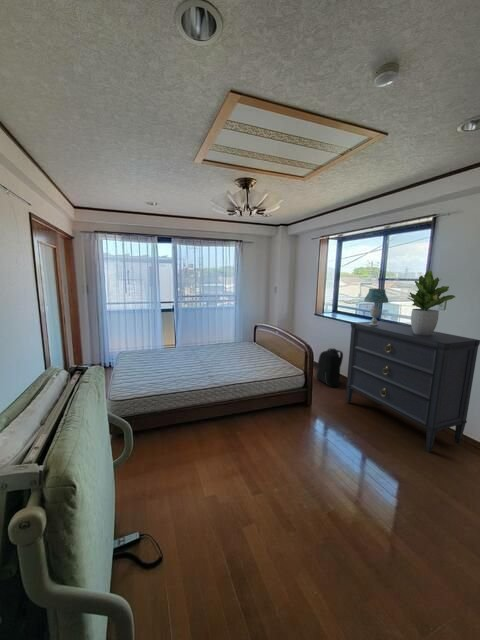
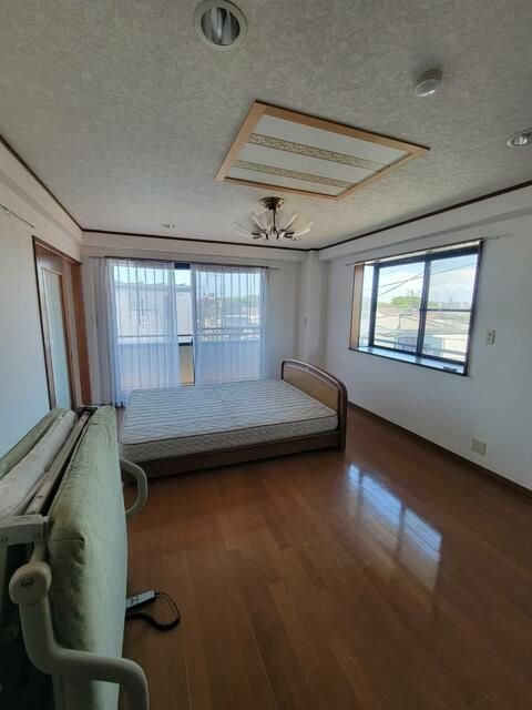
- potted plant [407,269,456,335]
- table lamp [363,288,389,326]
- dresser [345,320,480,453]
- backpack [315,347,344,388]
